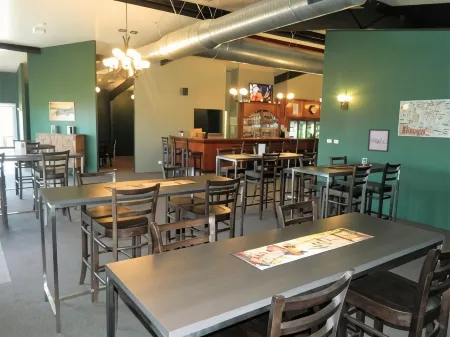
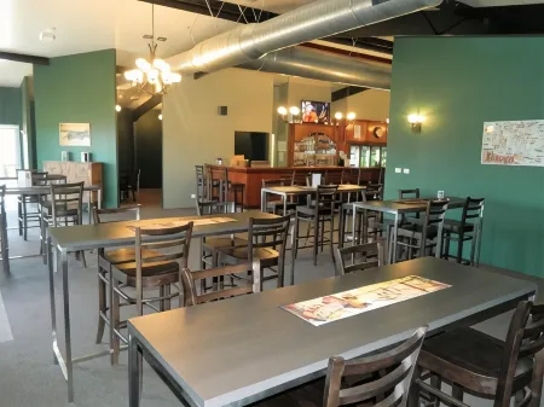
- wall art [367,128,391,153]
